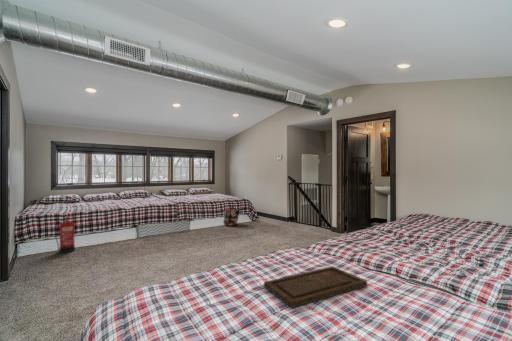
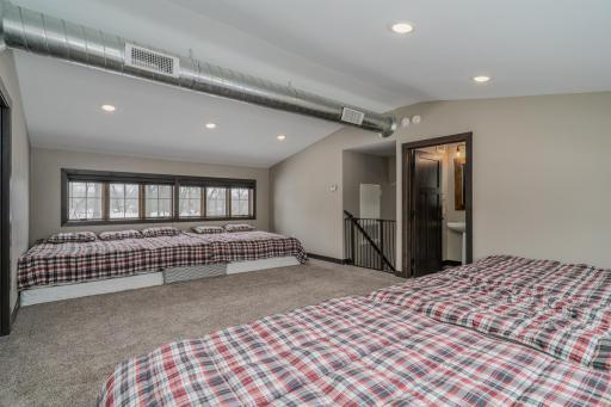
- backpack [222,206,240,227]
- tray [263,265,368,309]
- fire extinguisher [53,214,77,254]
